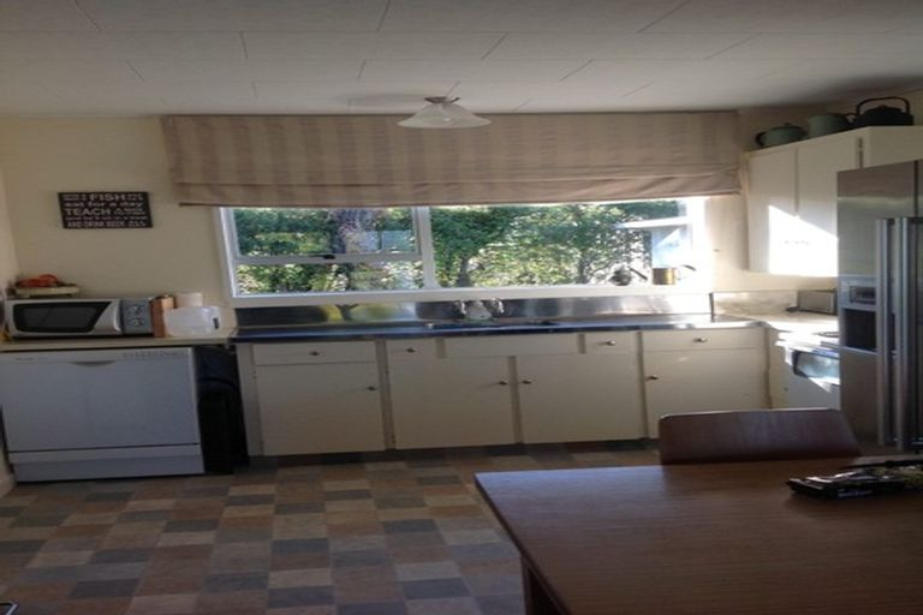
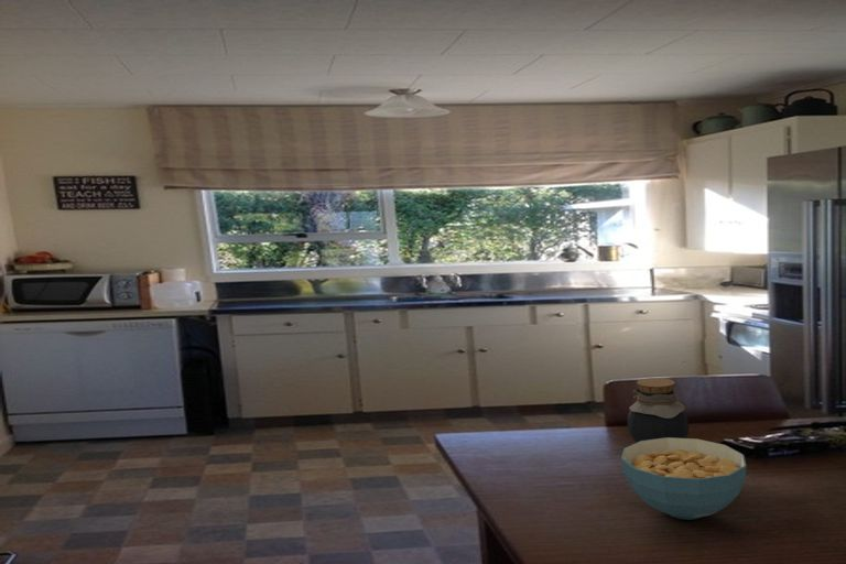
+ cereal bowl [620,437,747,521]
+ jar [627,377,690,443]
